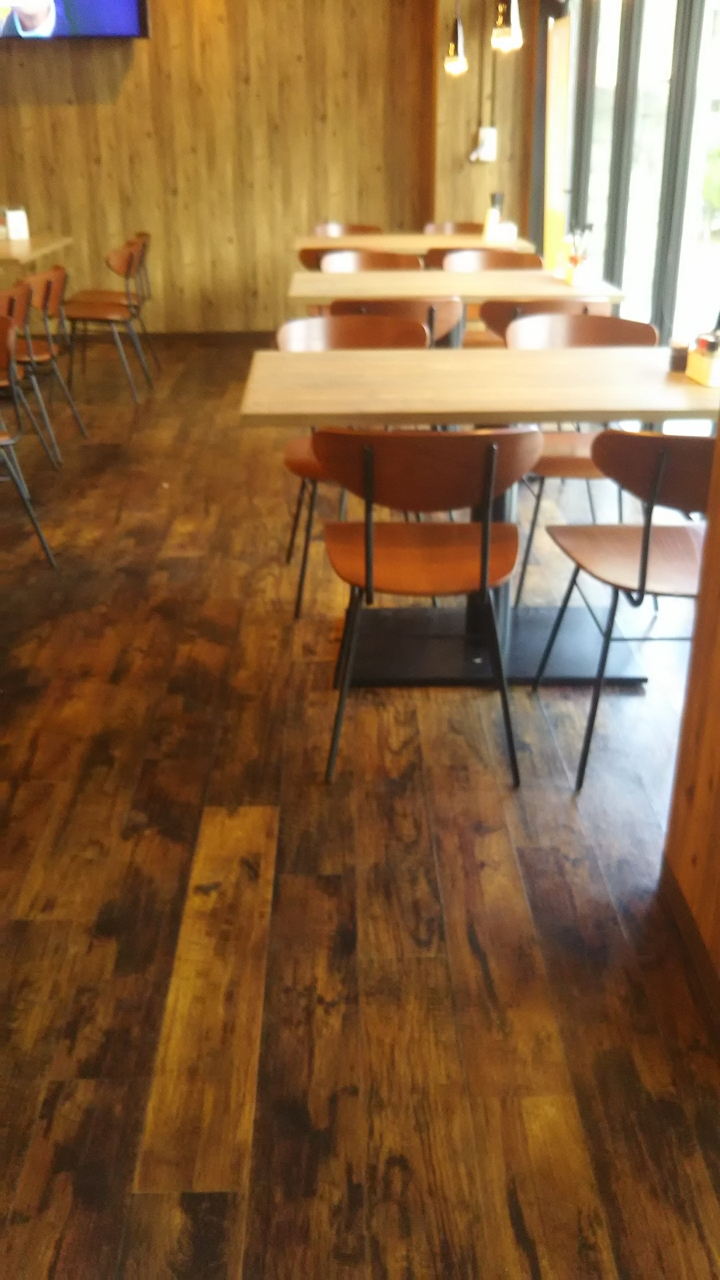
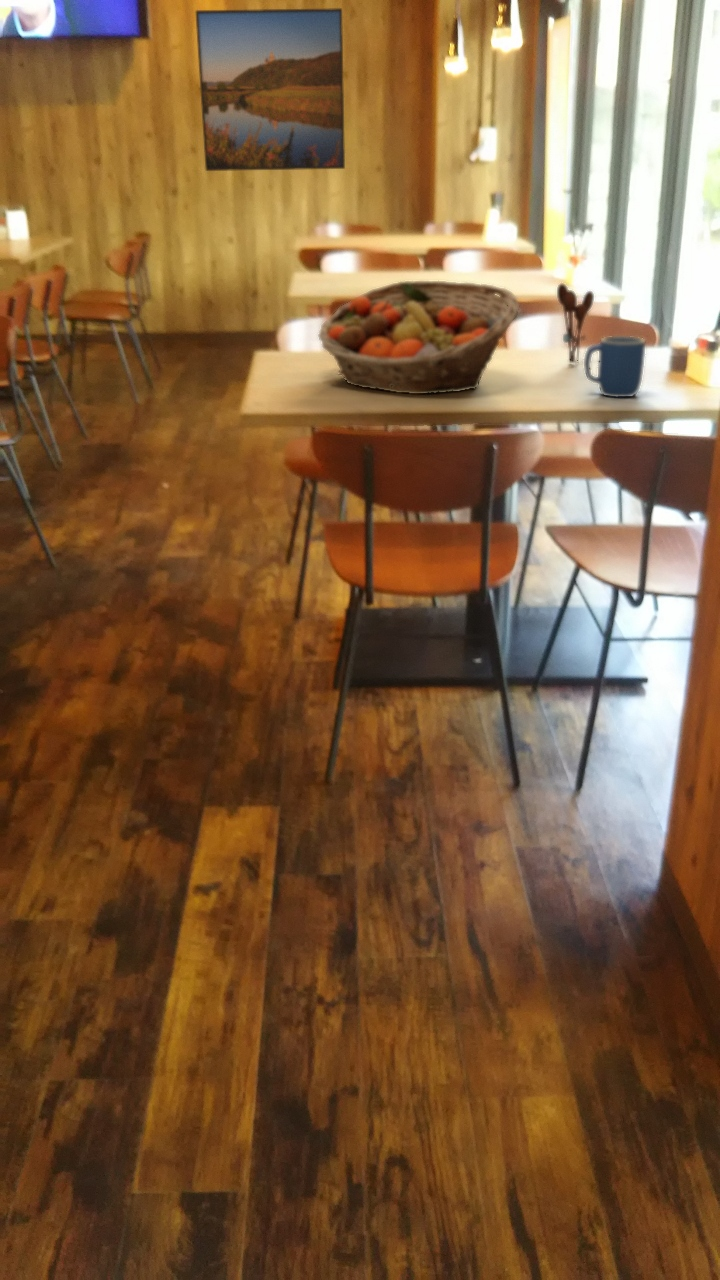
+ utensil holder [556,282,595,365]
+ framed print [194,7,346,172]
+ fruit basket [317,280,520,395]
+ mug [583,335,646,398]
